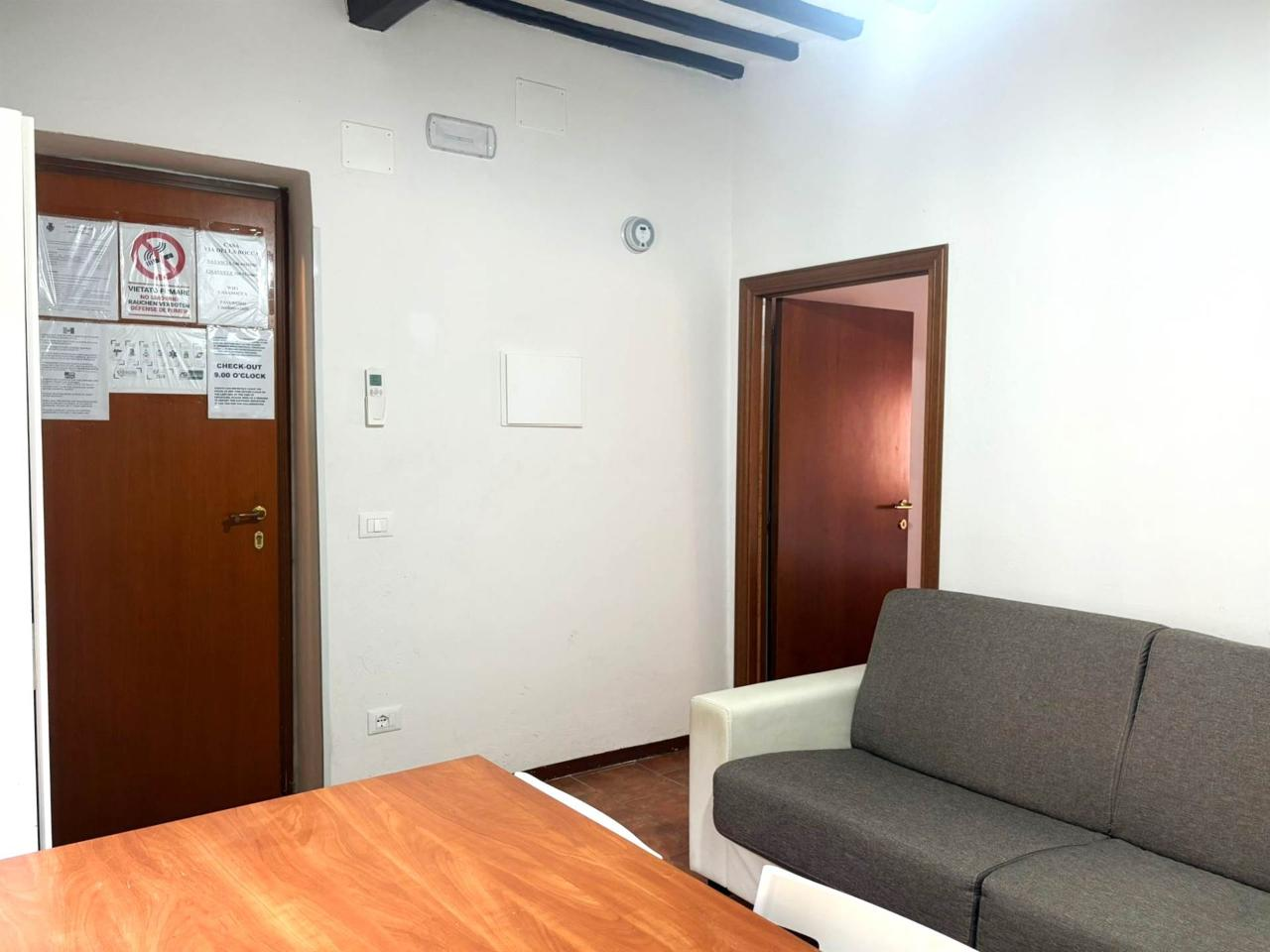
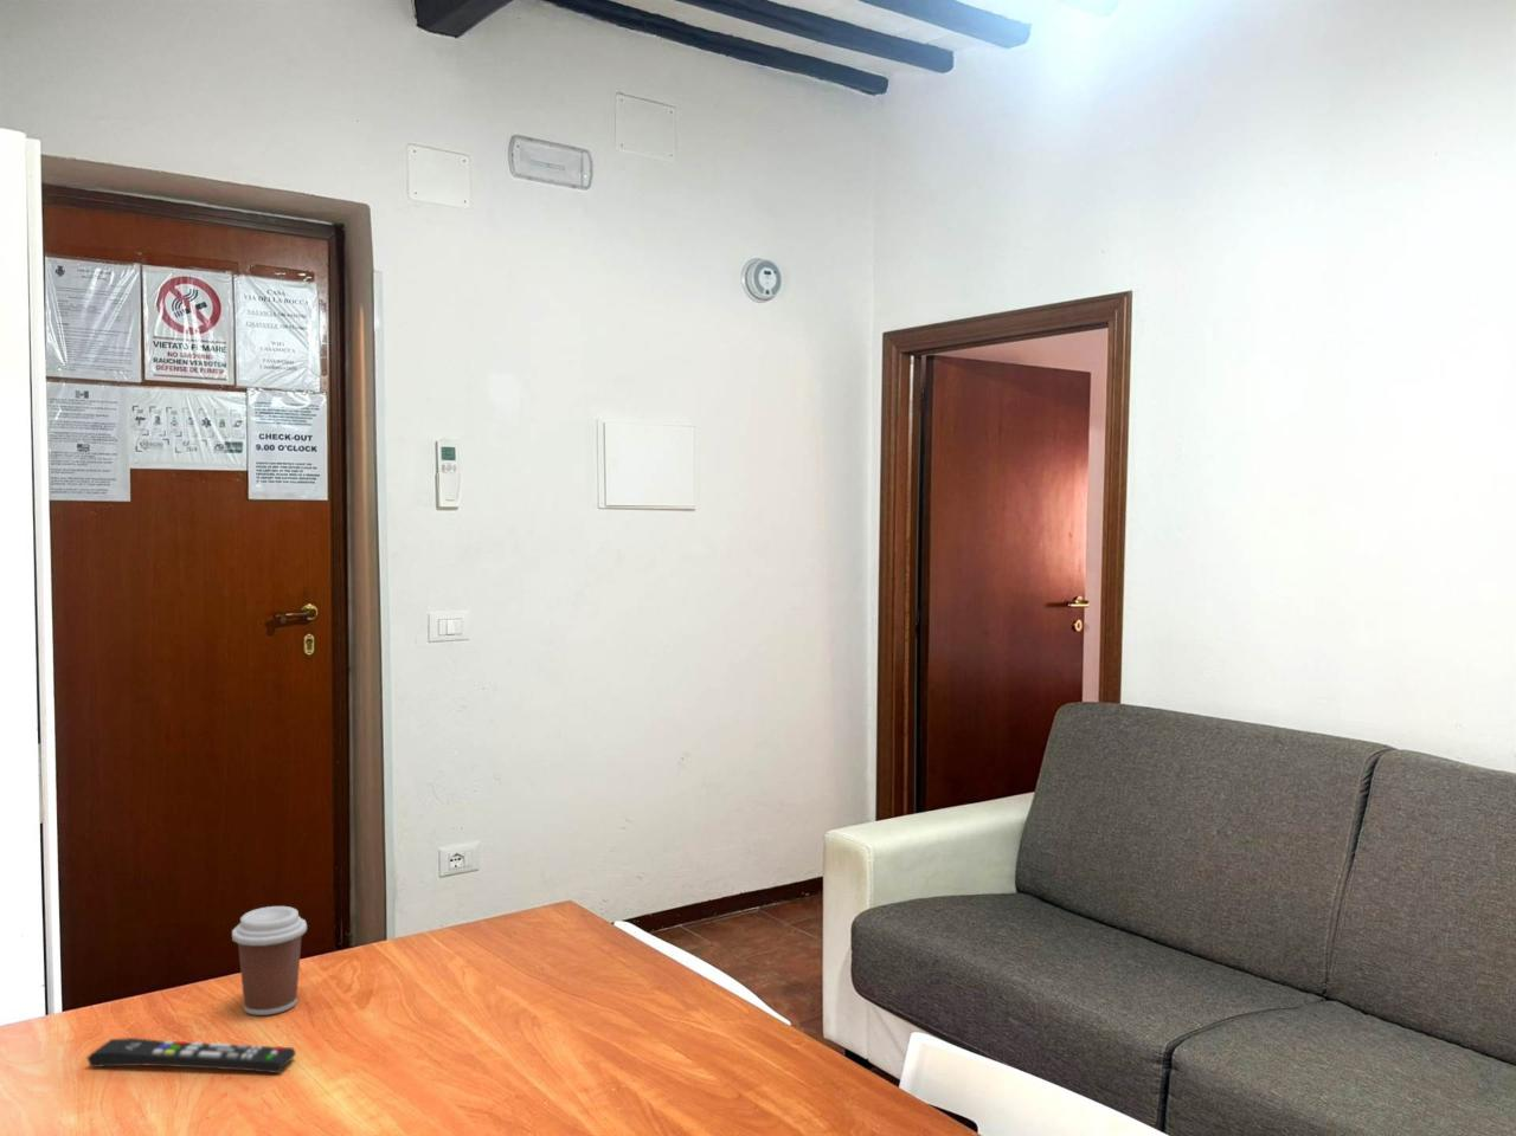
+ coffee cup [230,906,308,1017]
+ remote control [86,1037,297,1074]
